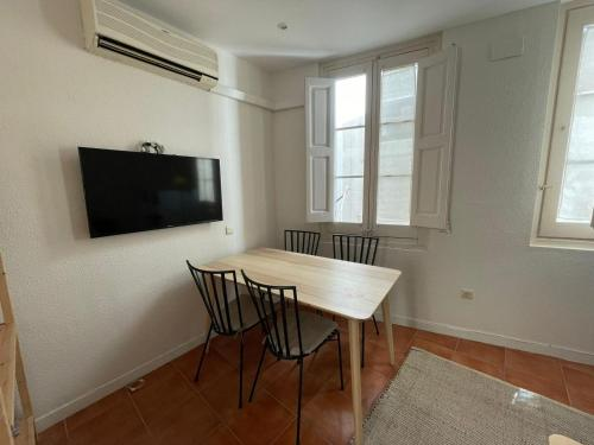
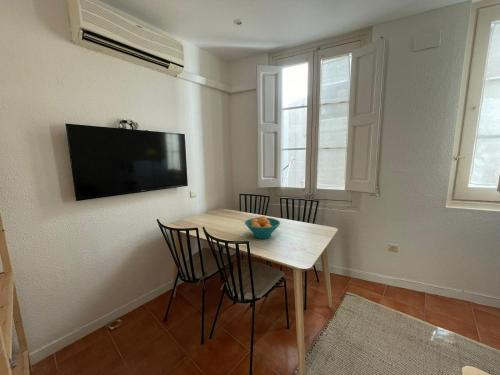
+ fruit bowl [244,215,281,239]
